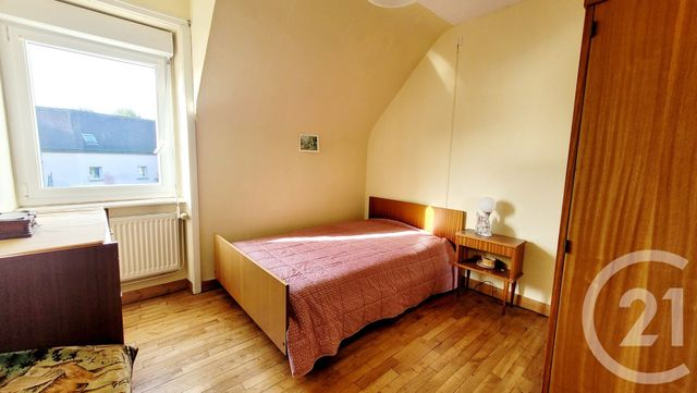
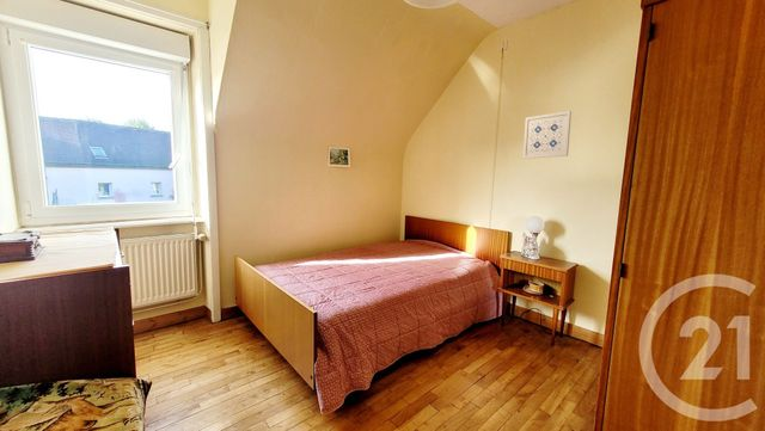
+ wall art [522,110,573,160]
